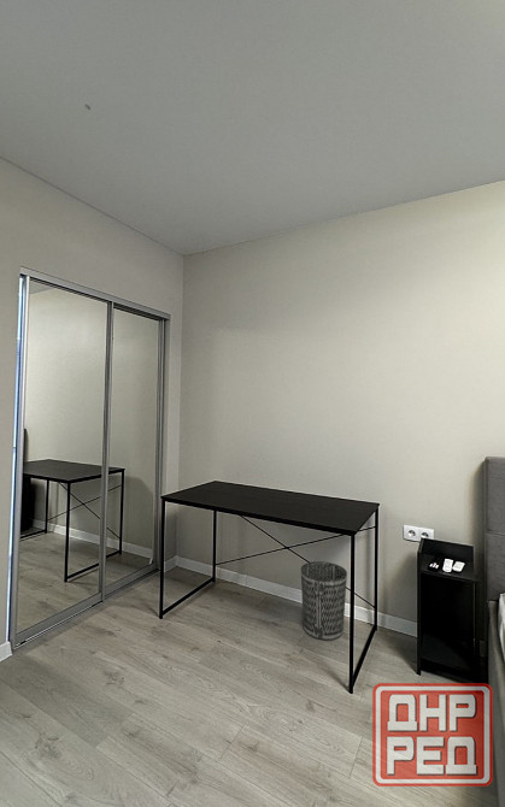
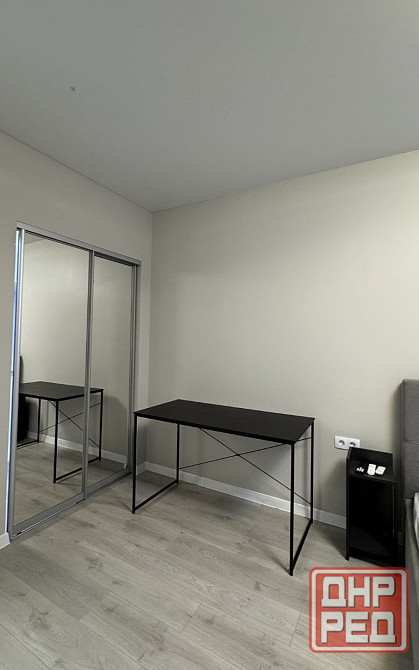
- wastebasket [300,560,348,641]
